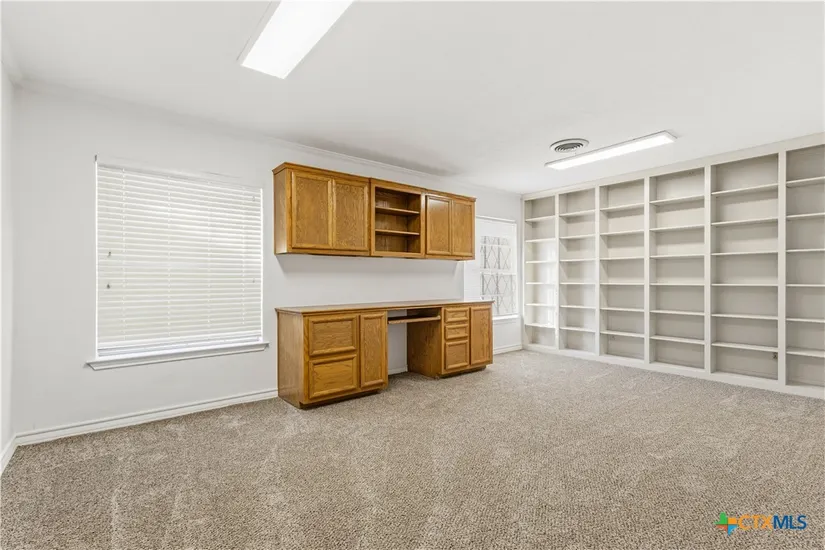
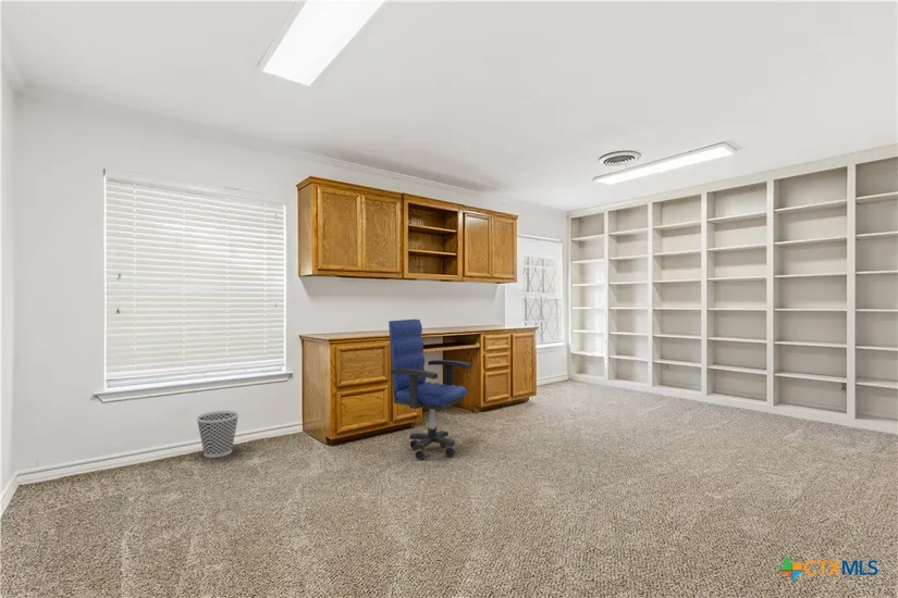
+ wastebasket [195,410,241,459]
+ office chair [388,319,472,461]
